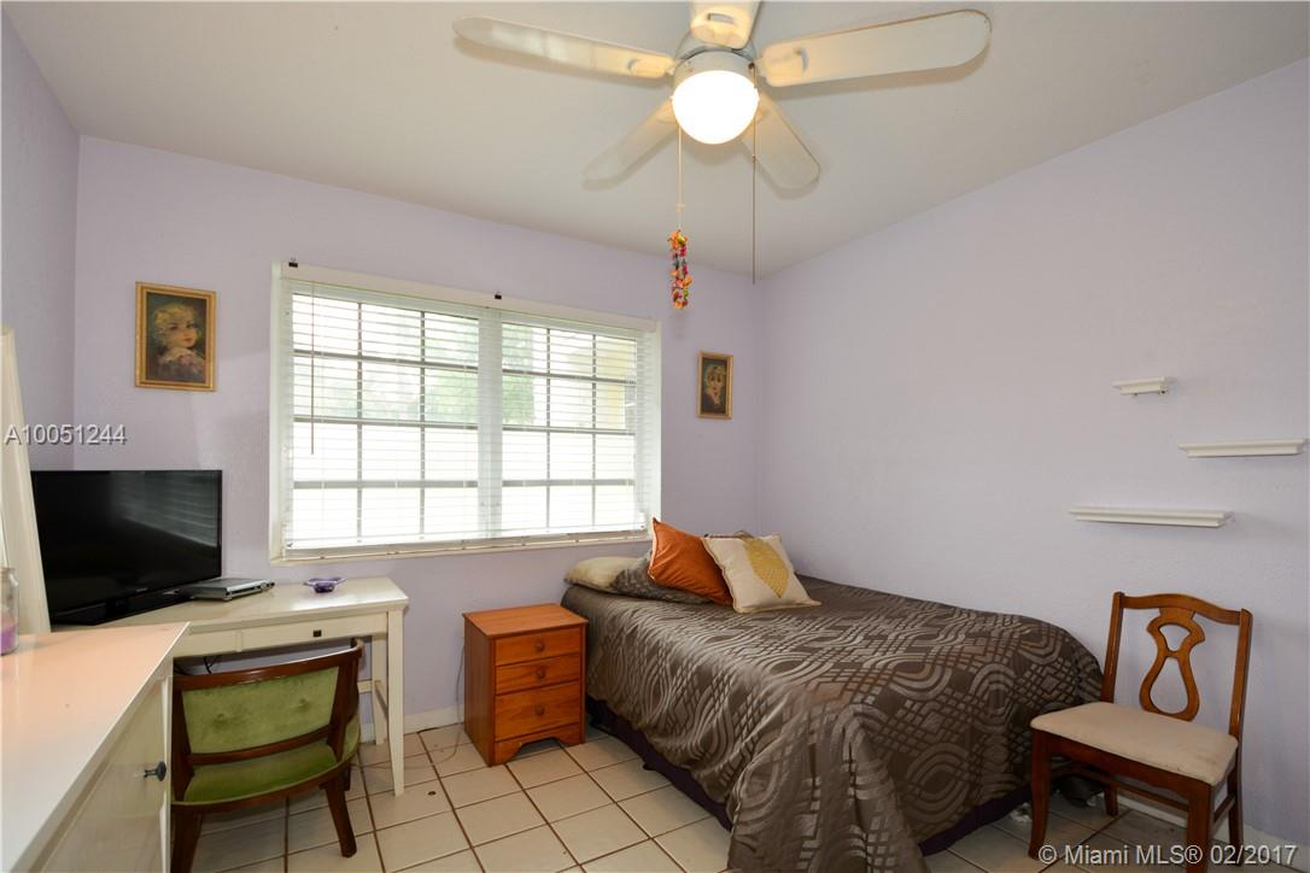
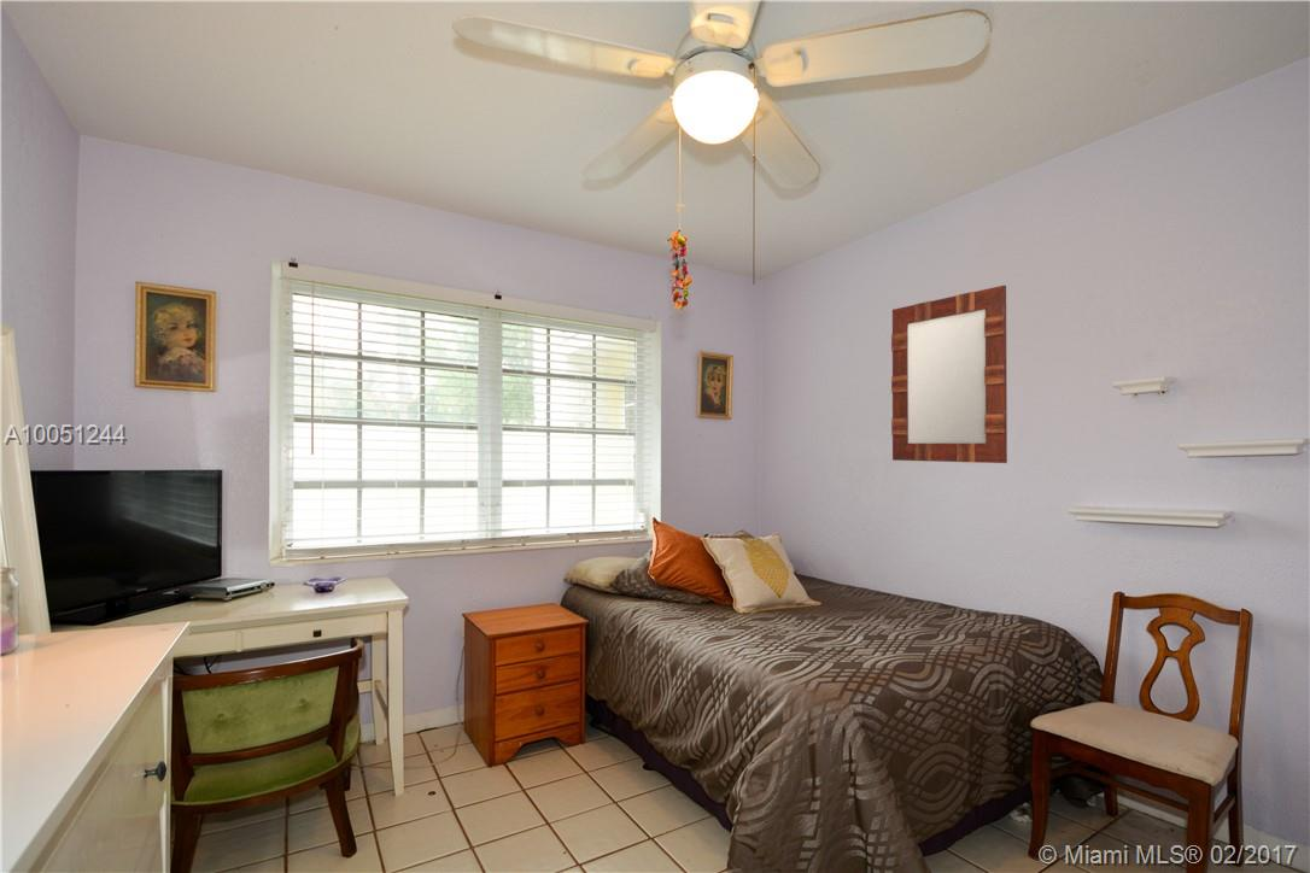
+ home mirror [890,285,1008,464]
